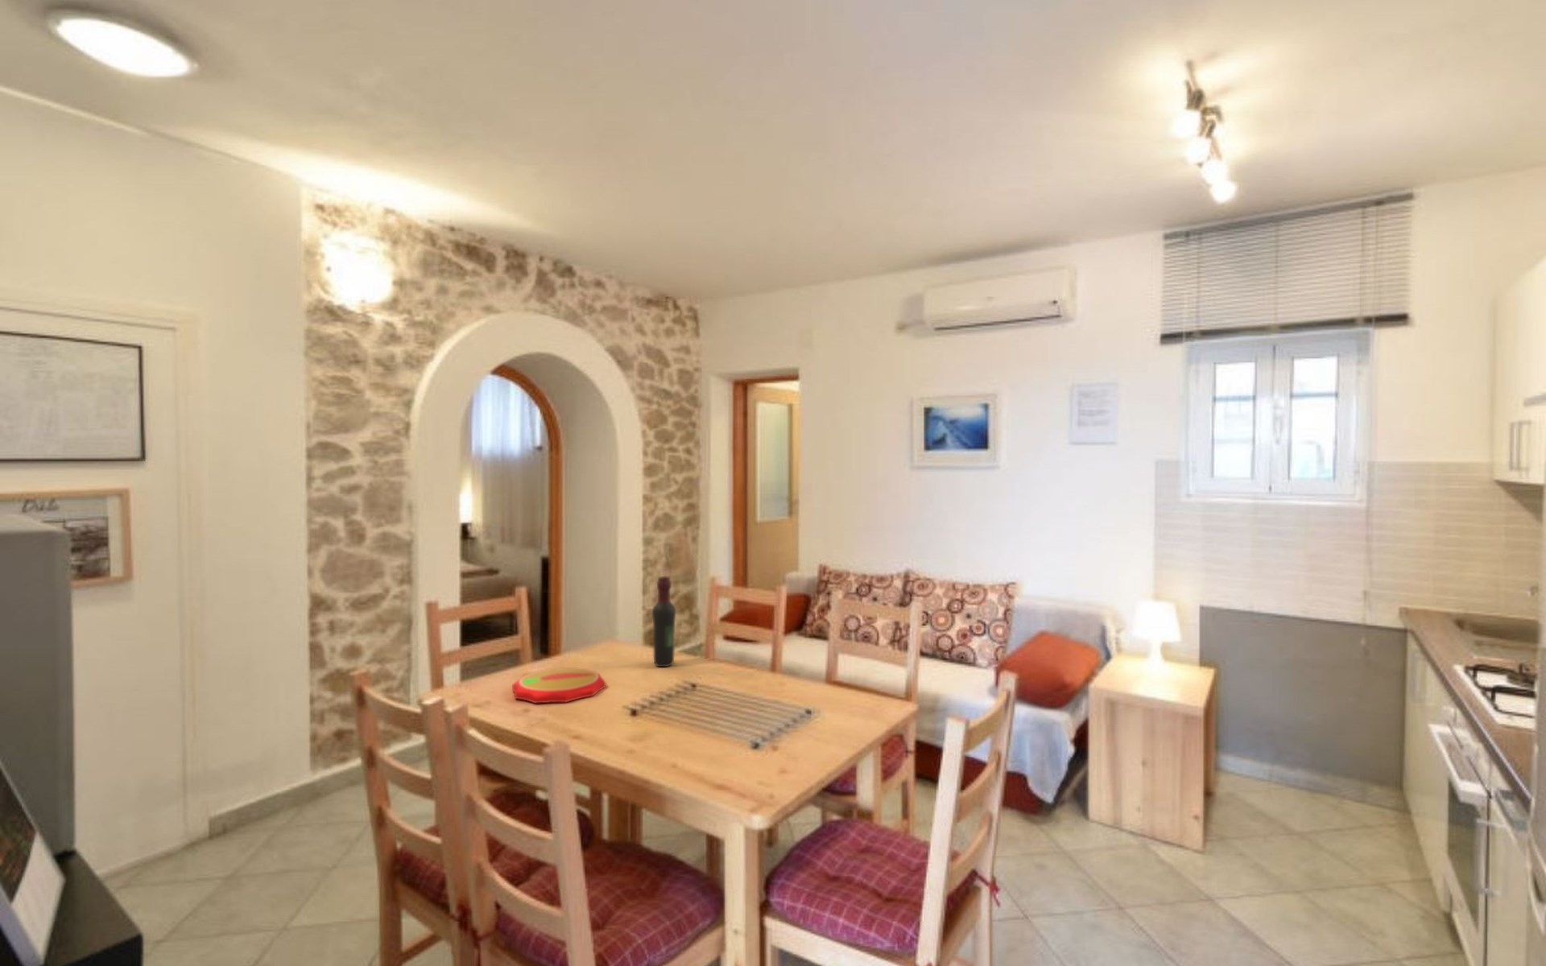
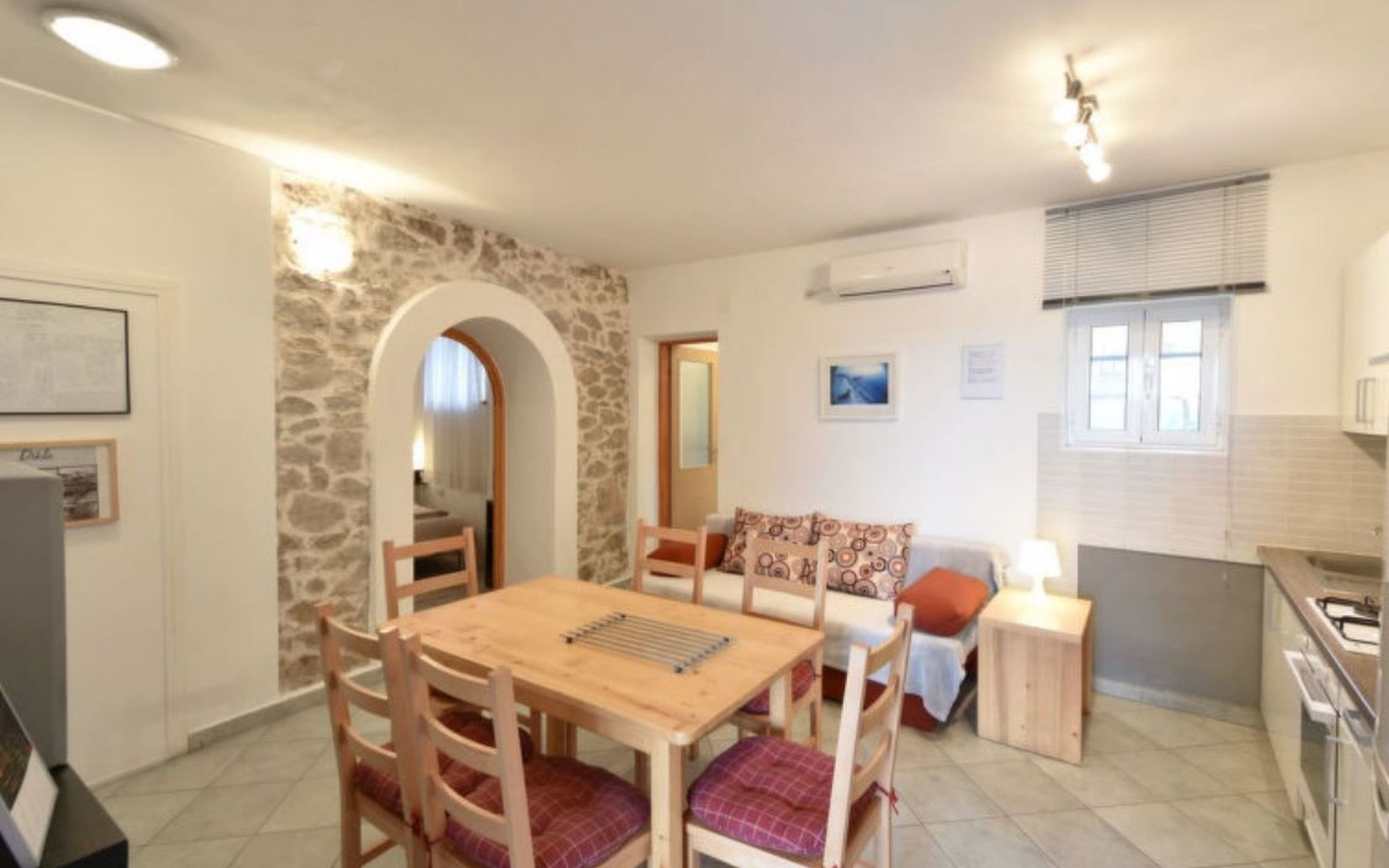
- wine bottle [651,575,677,668]
- plate [511,667,607,704]
